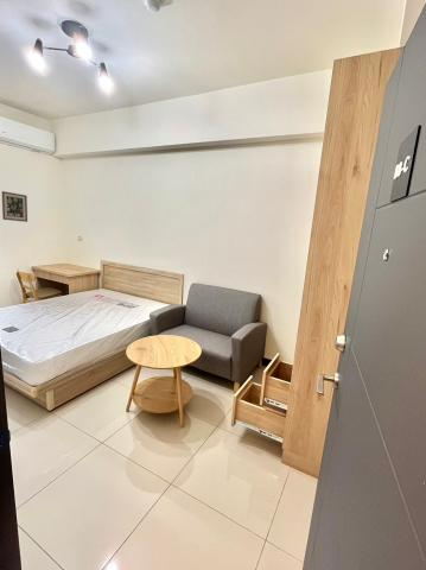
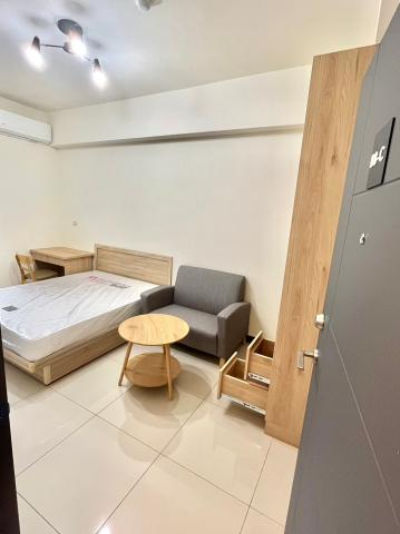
- wall art [1,190,28,223]
